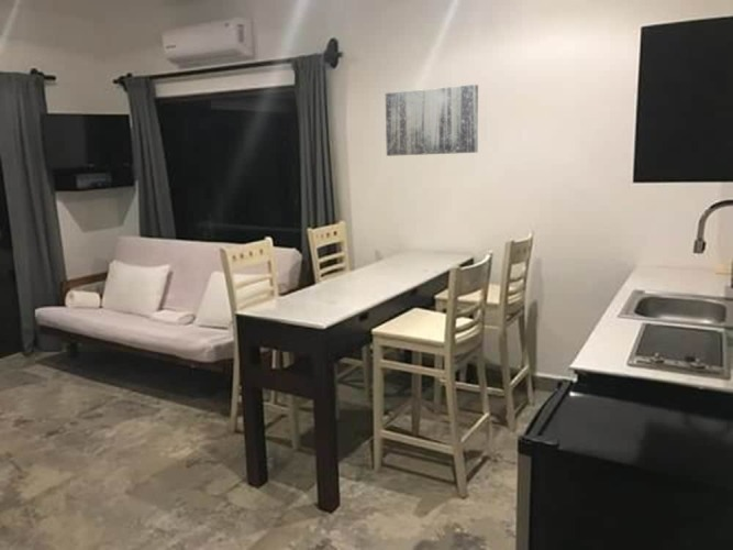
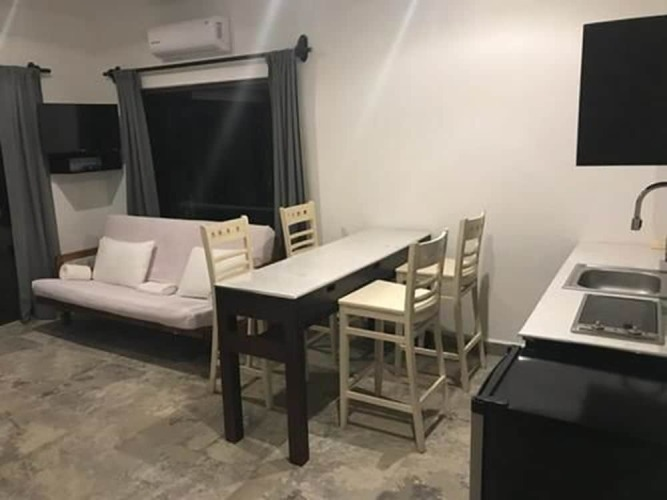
- wall art [385,84,479,157]
